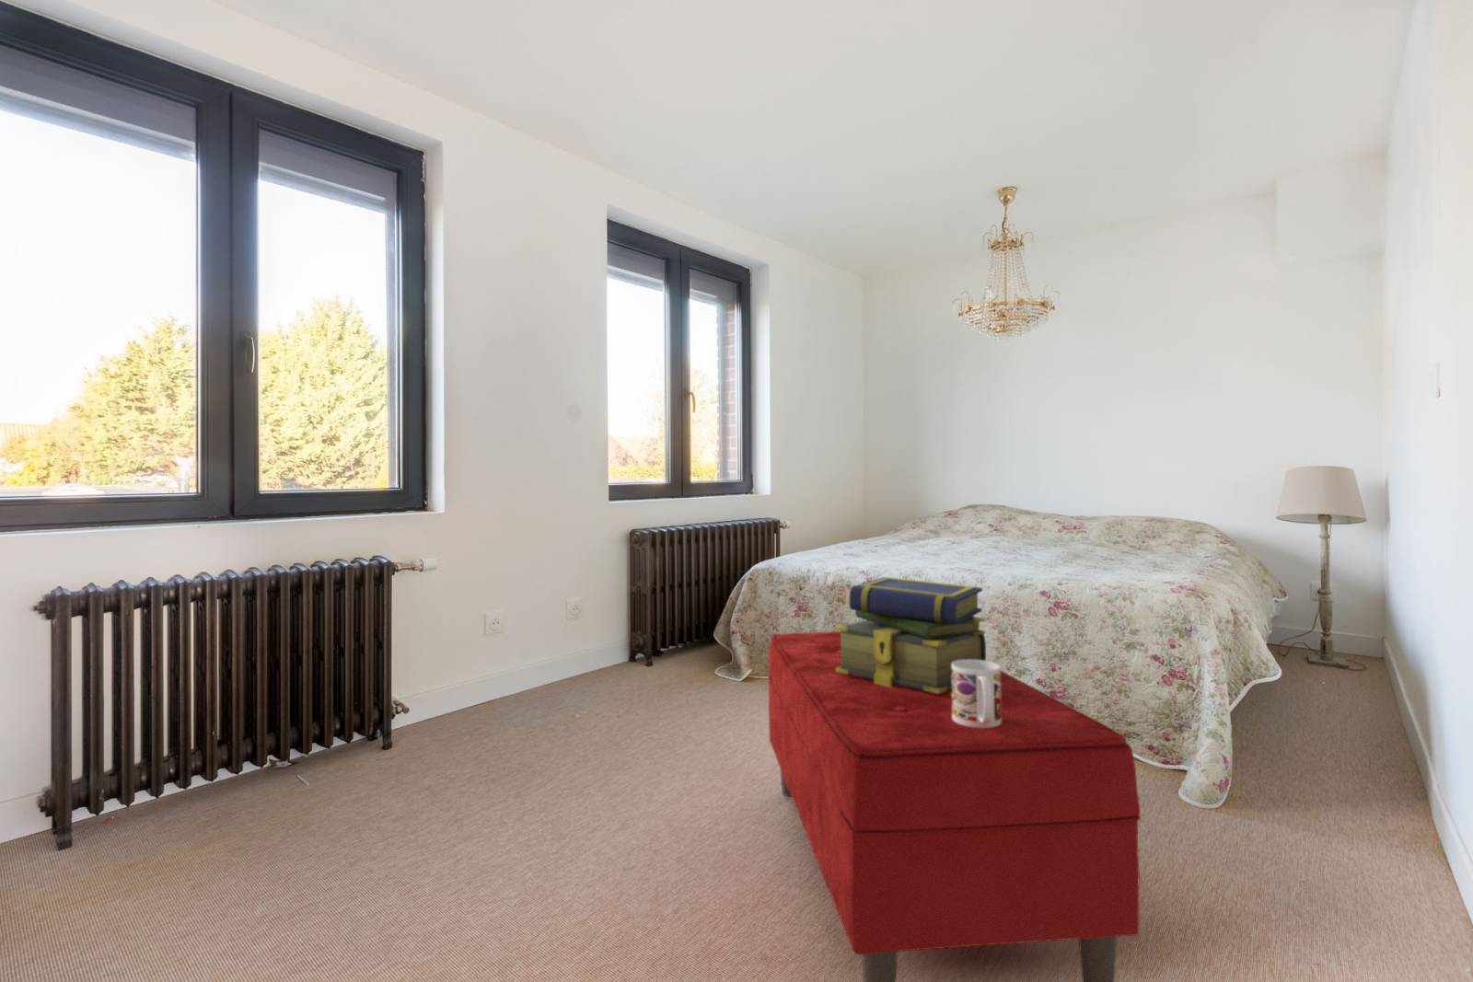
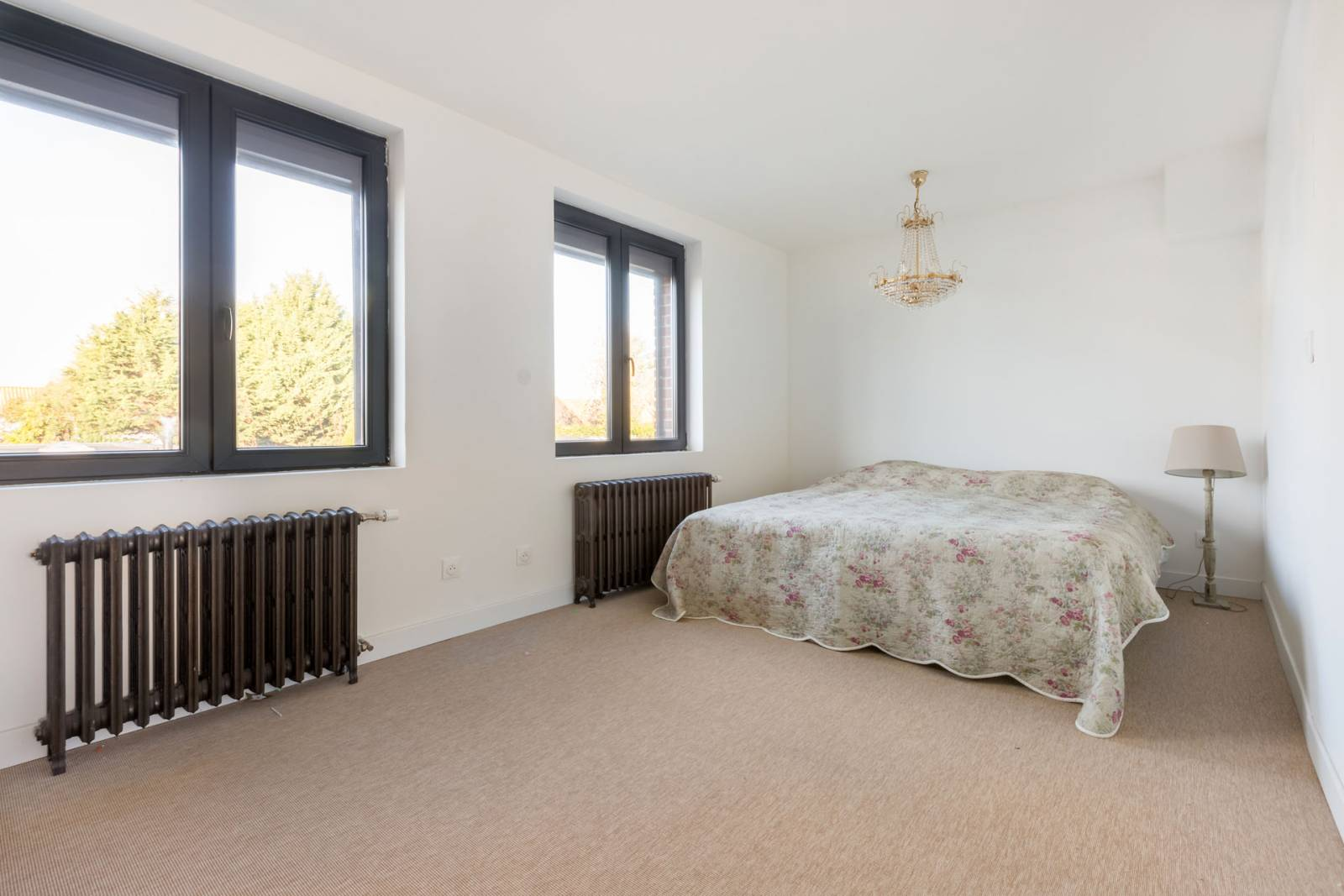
- mug [952,660,1002,728]
- bench [767,630,1142,982]
- stack of books [834,576,986,694]
